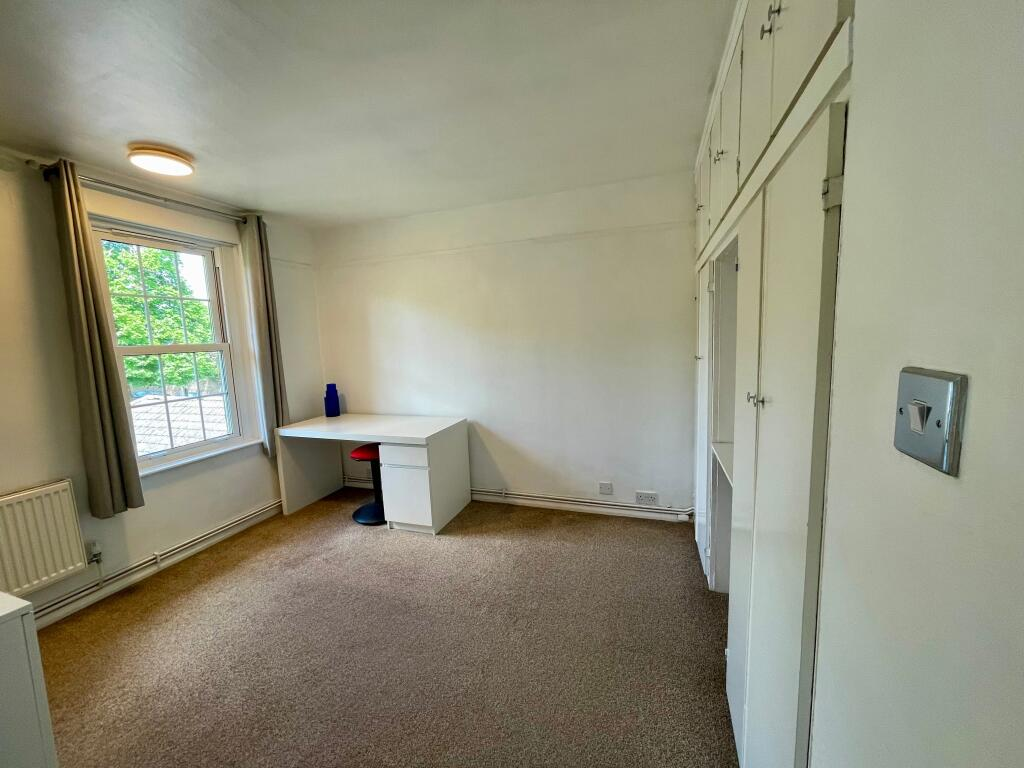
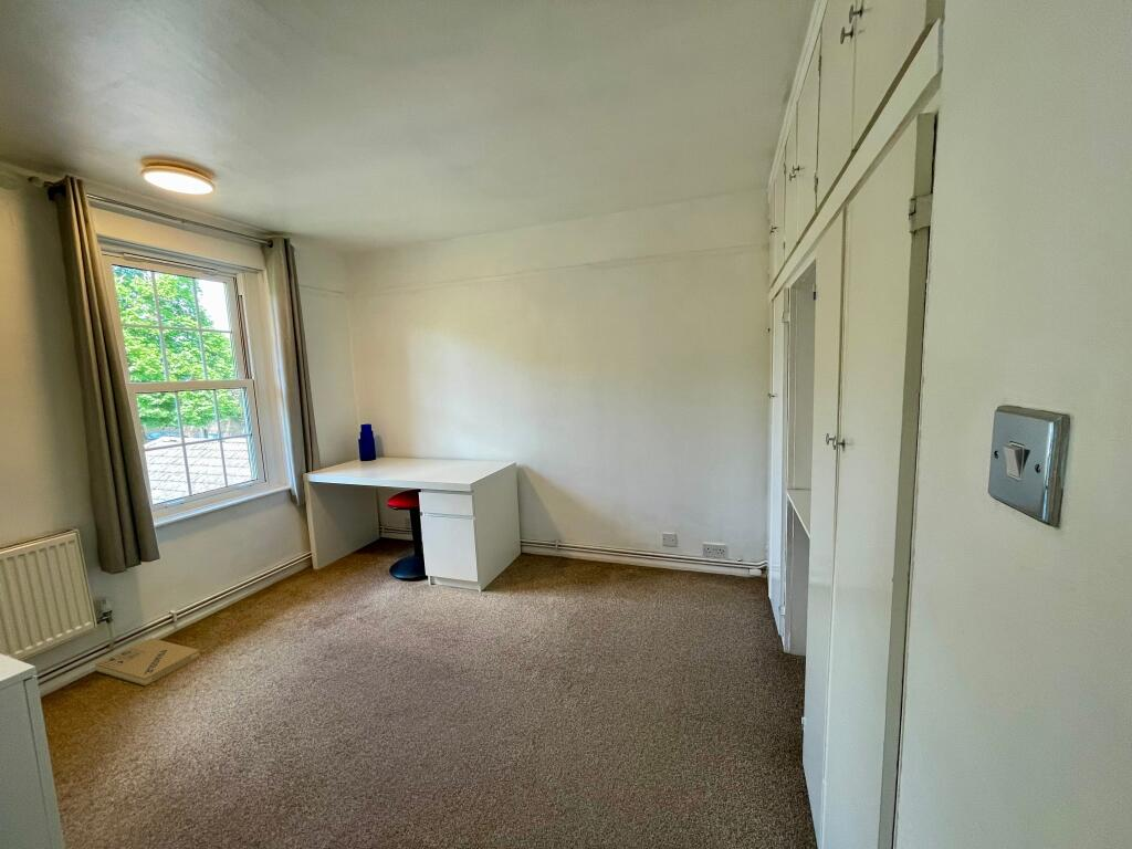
+ cardboard box [94,637,201,686]
